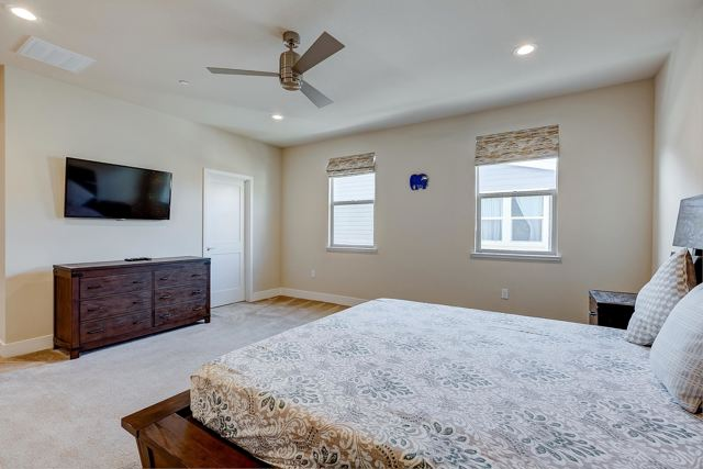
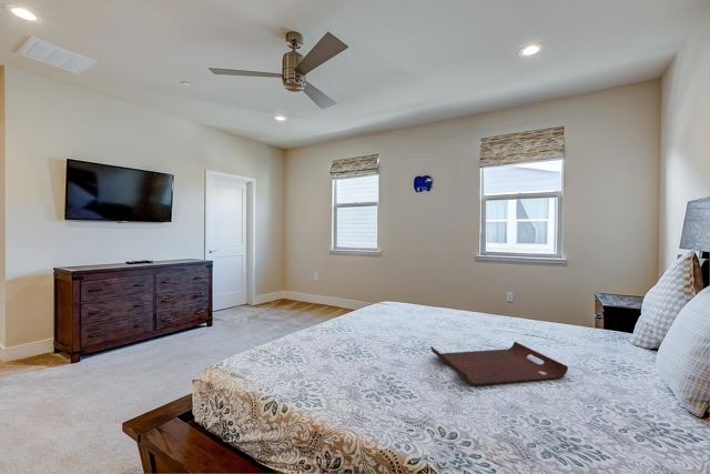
+ serving tray [429,341,569,386]
